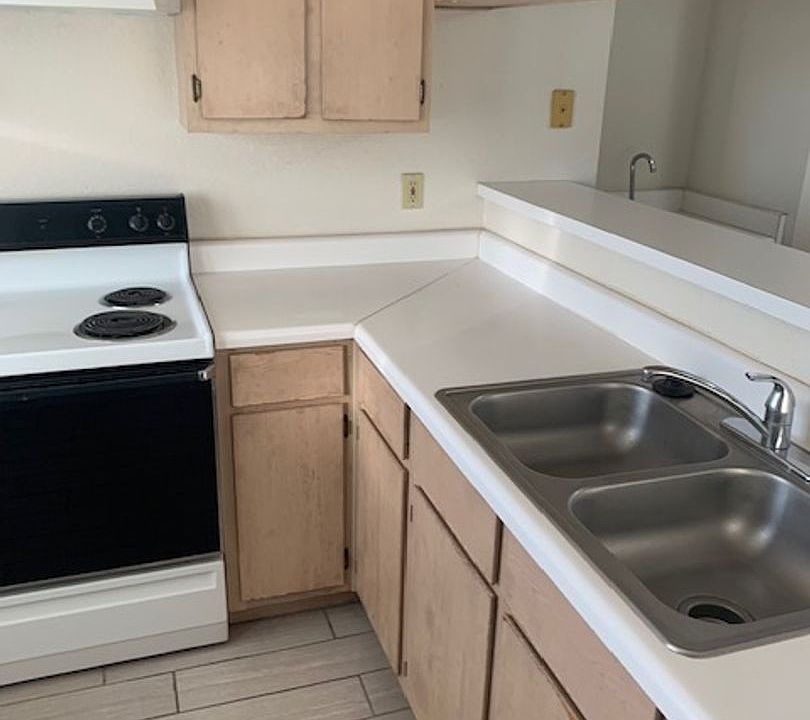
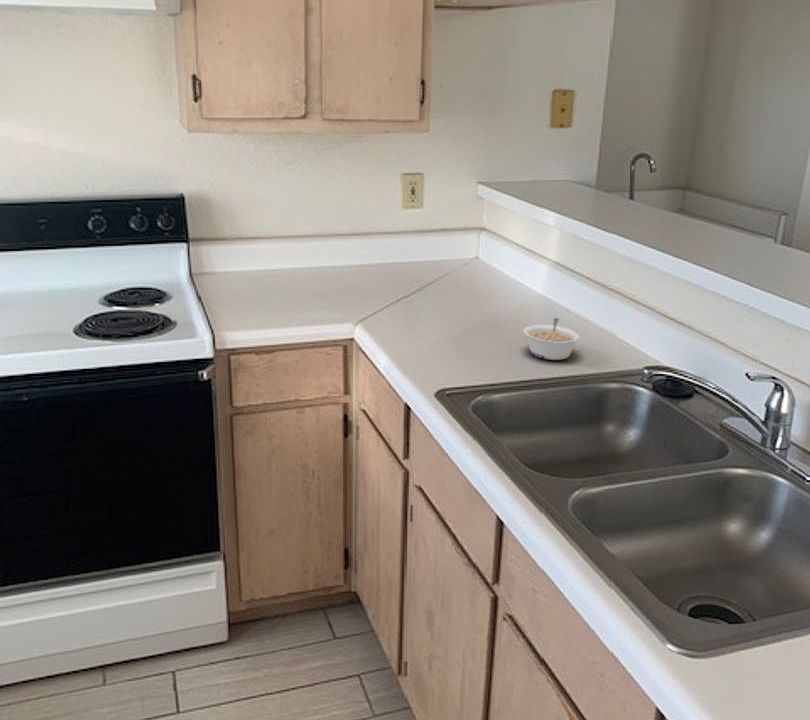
+ legume [522,317,582,361]
